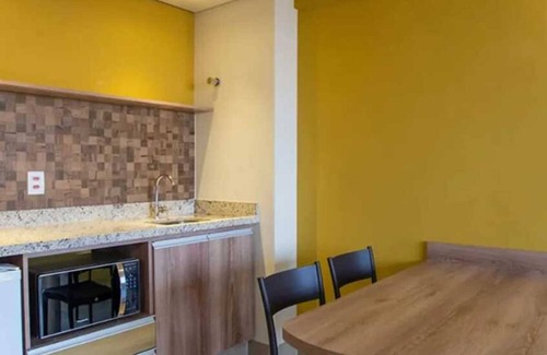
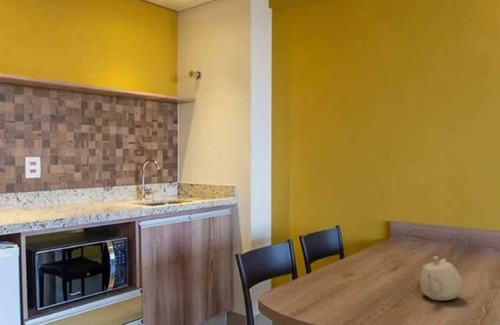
+ teapot [419,255,464,301]
